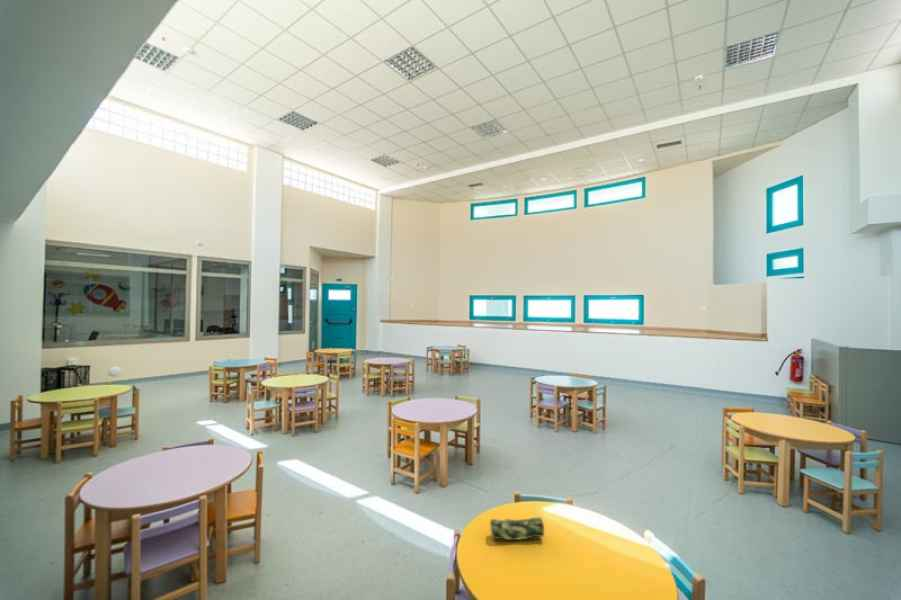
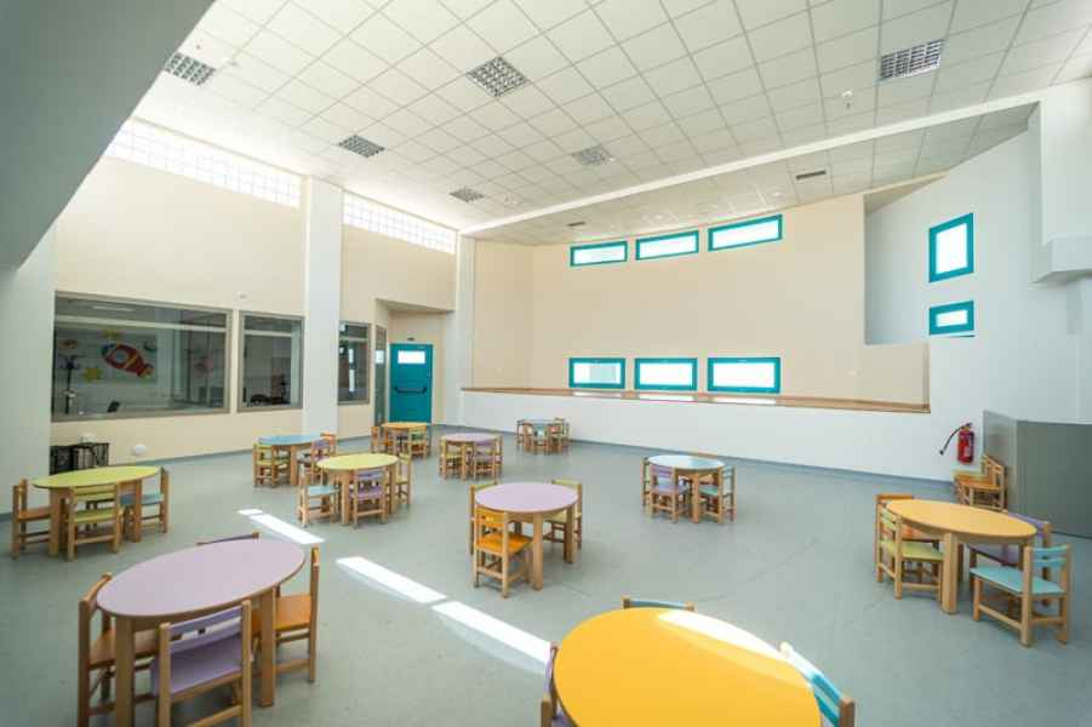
- pencil case [489,516,545,541]
